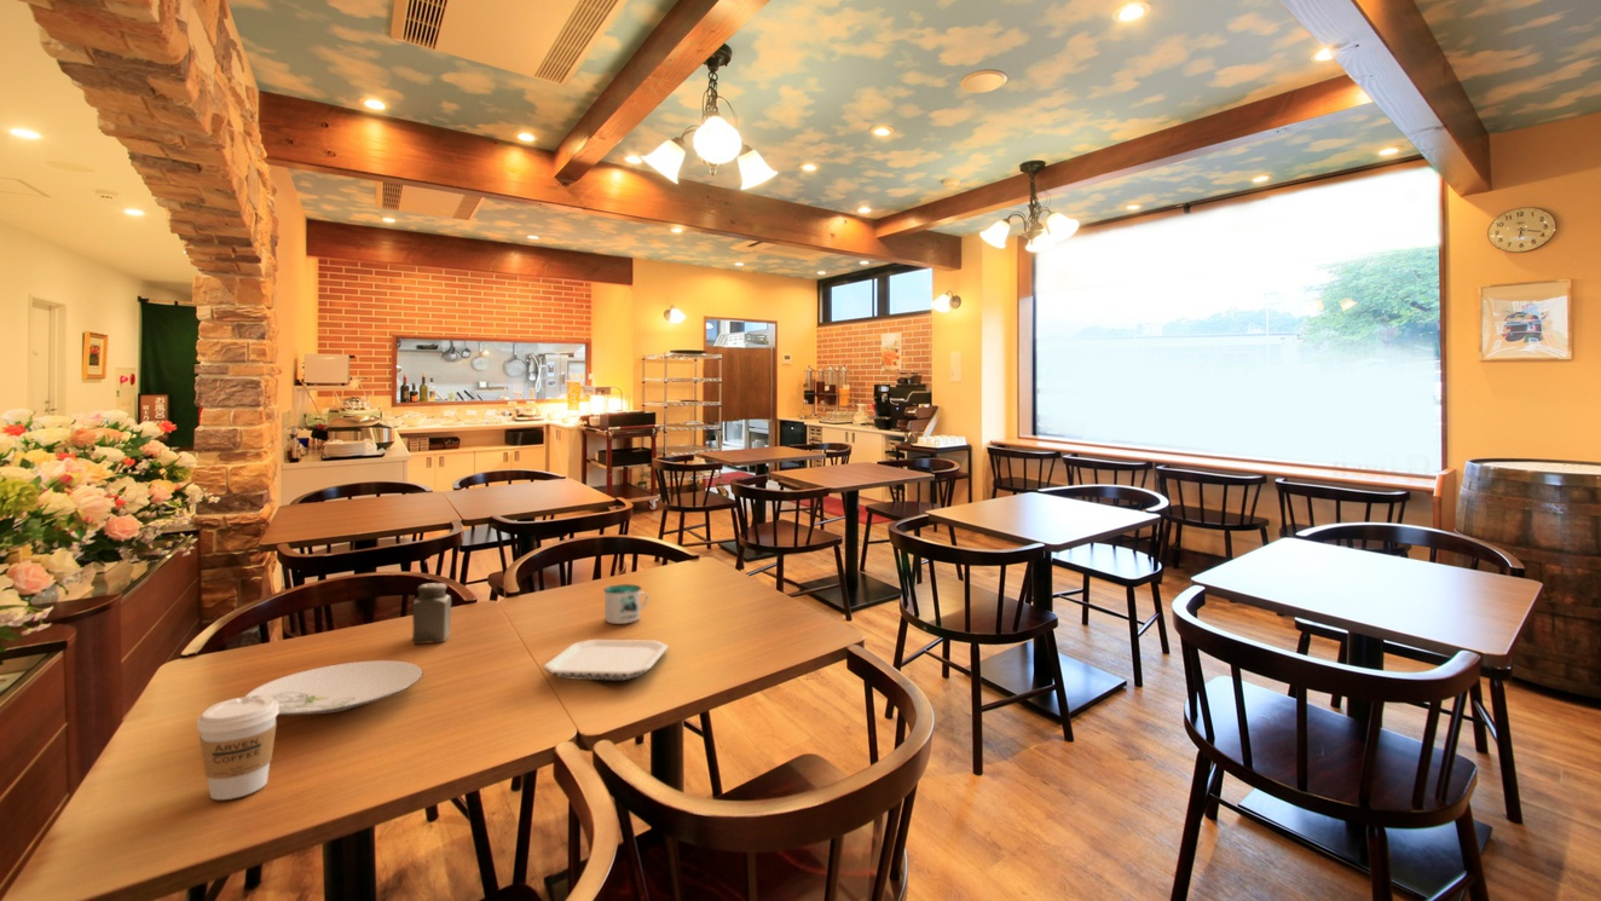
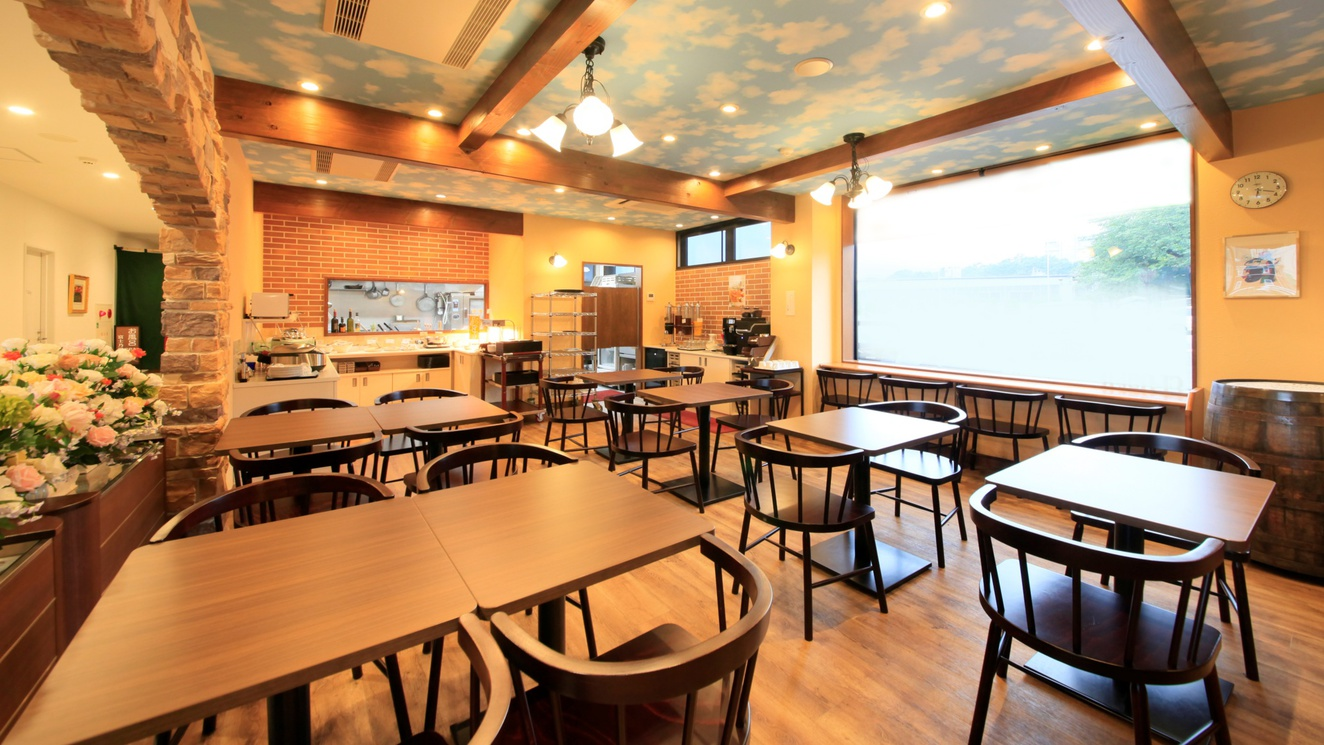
- plate [543,639,669,681]
- plate [244,659,424,716]
- mug [602,583,649,625]
- coffee cup [196,695,279,801]
- salt shaker [411,582,452,645]
